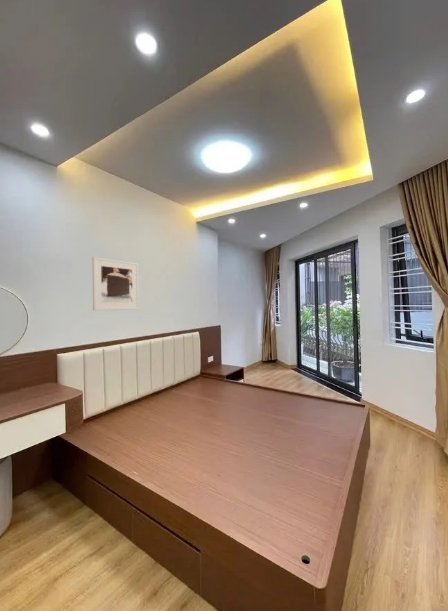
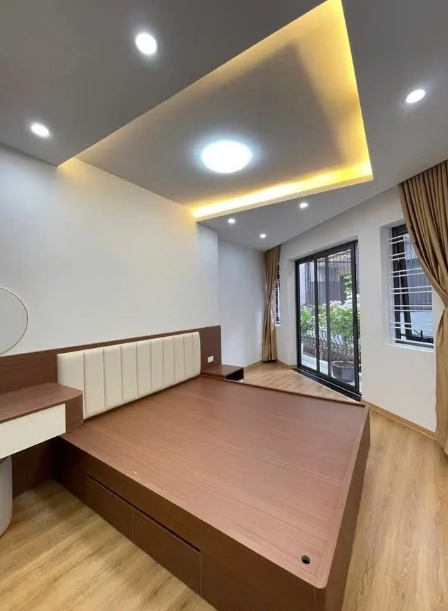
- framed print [91,256,140,312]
